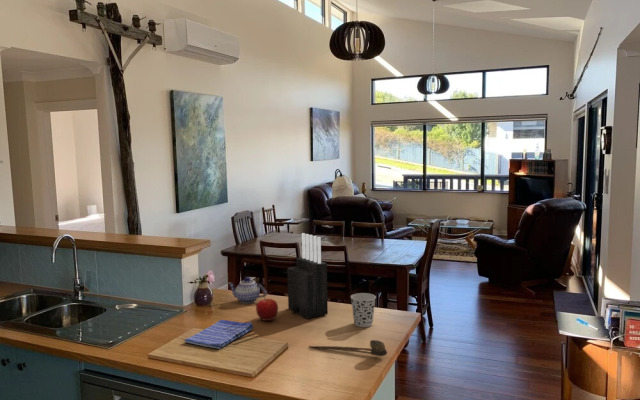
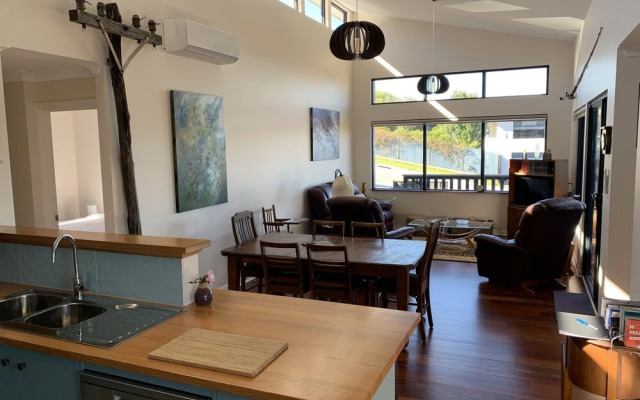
- dish towel [183,319,254,350]
- cup [350,292,377,328]
- spoon [308,339,388,357]
- teapot [227,276,268,304]
- knife block [286,232,329,320]
- fruit [255,296,279,322]
